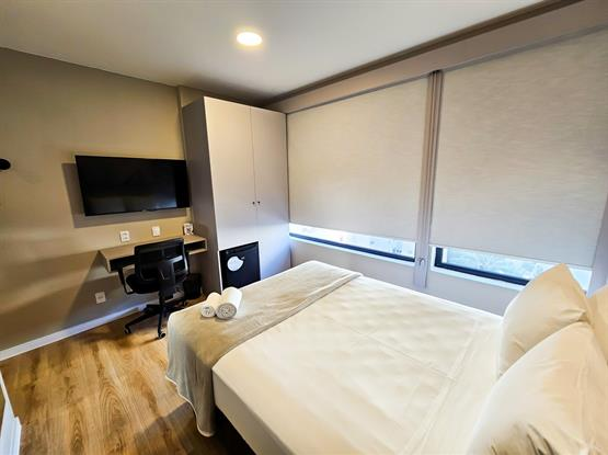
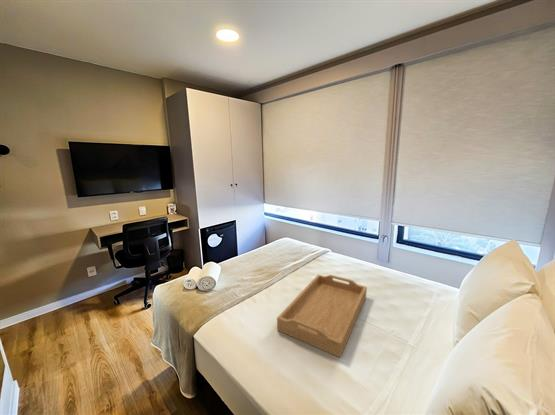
+ serving tray [276,274,368,358]
